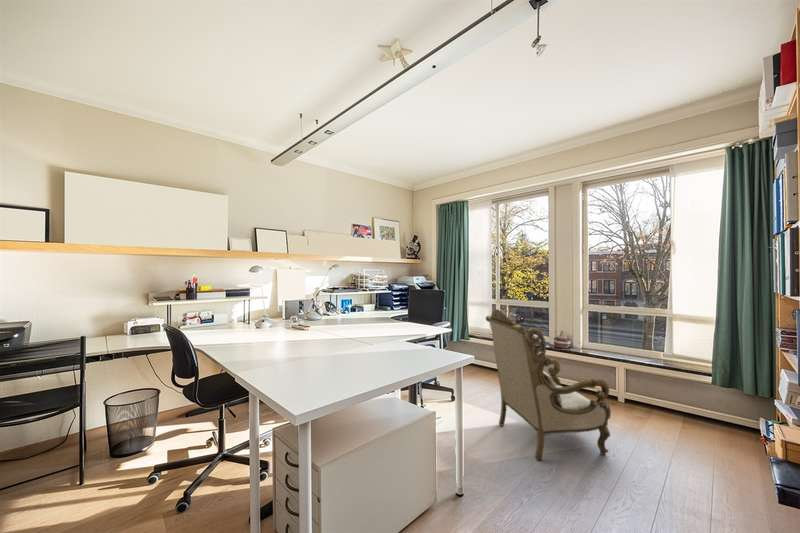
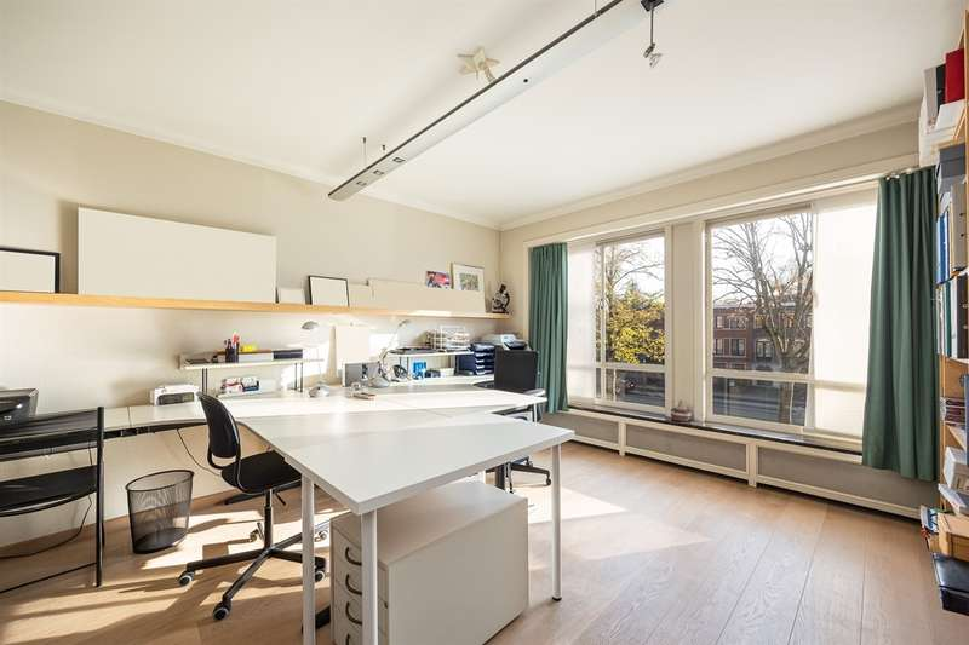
- armchair [485,308,612,462]
